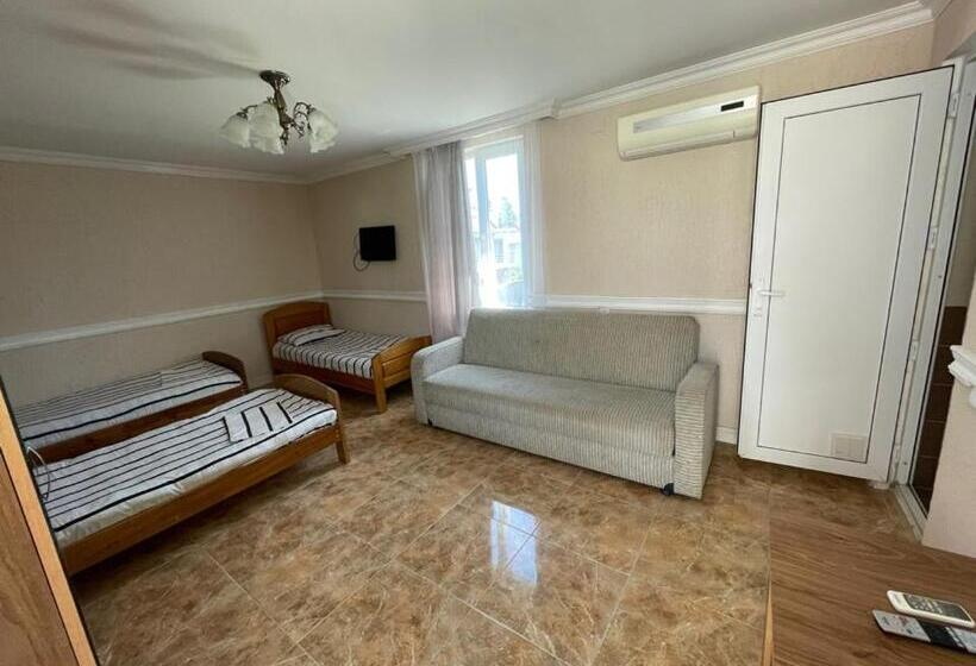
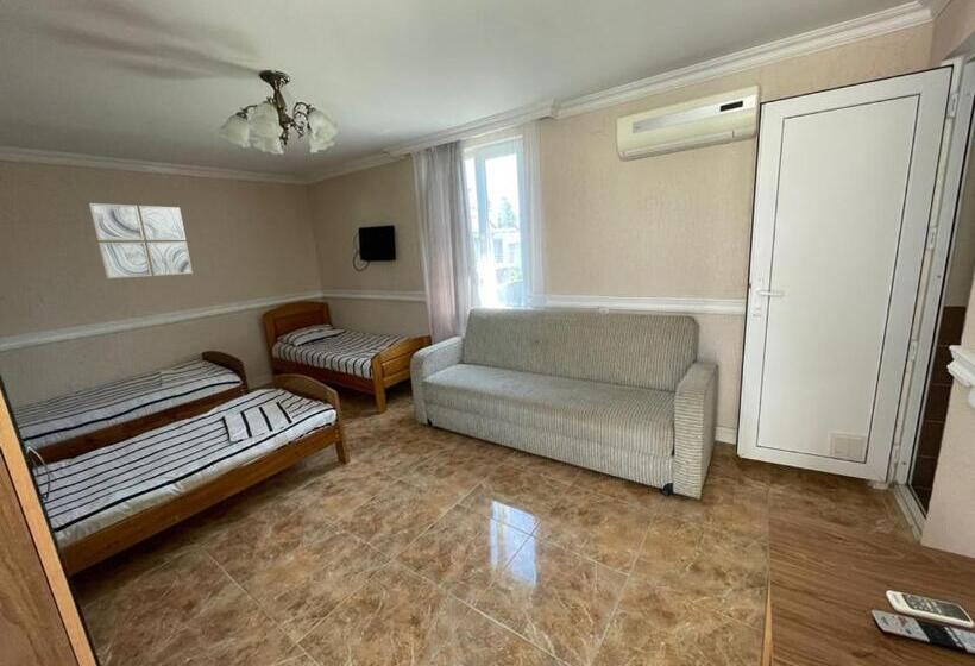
+ wall art [88,202,194,279]
